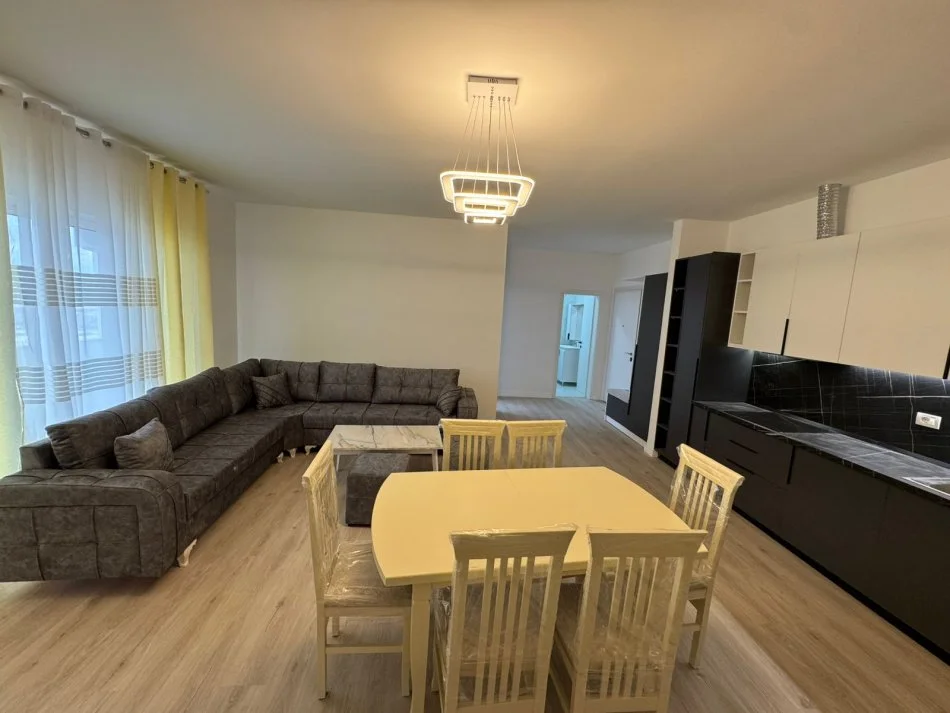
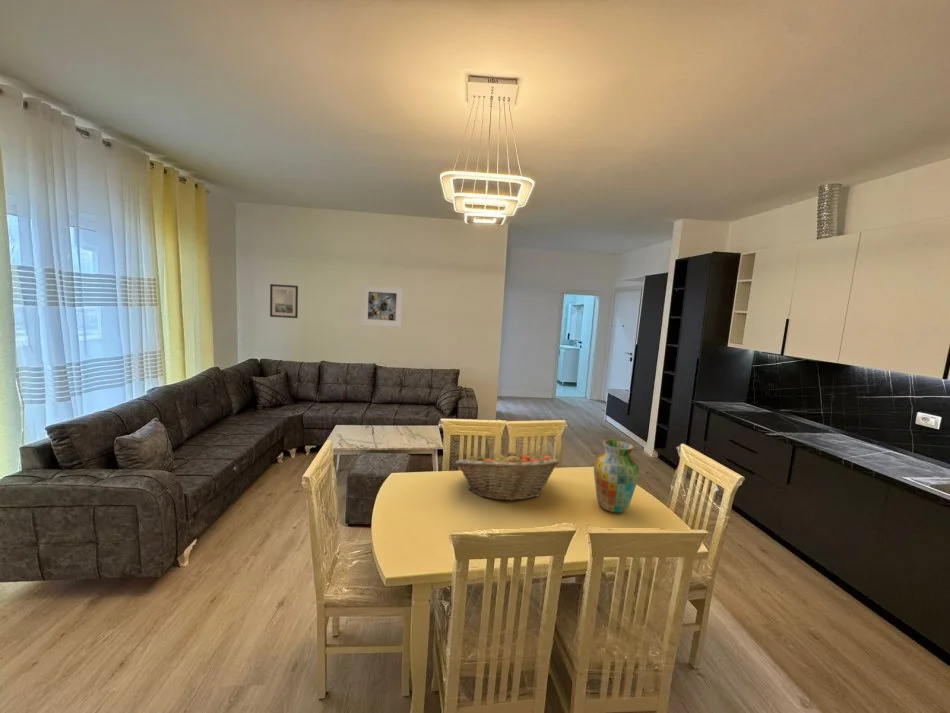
+ vase [593,439,640,513]
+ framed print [360,284,404,328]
+ fruit basket [454,449,560,502]
+ wall art [269,283,299,319]
